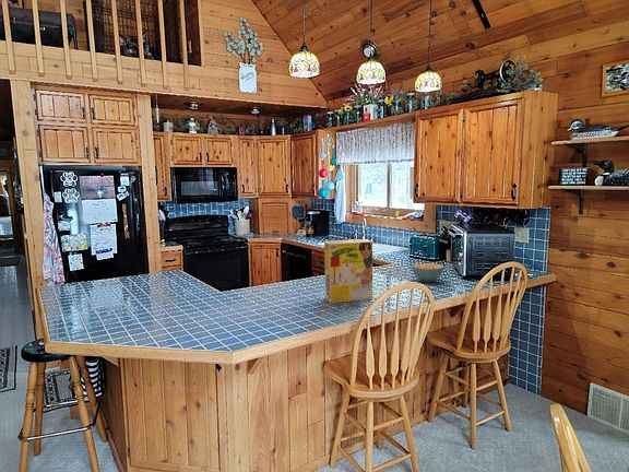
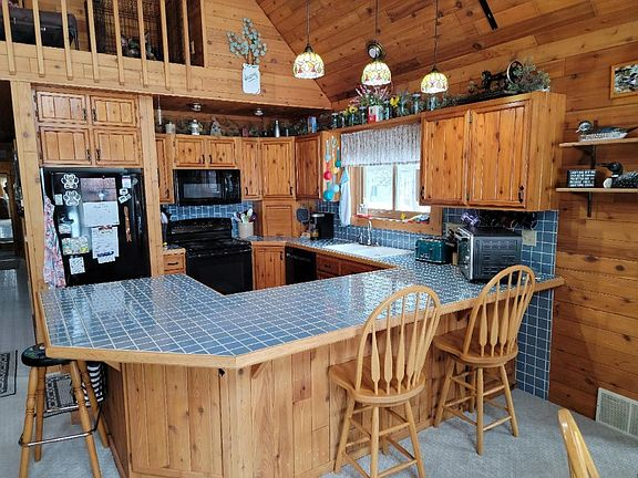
- cereal bowl [411,262,444,283]
- cereal box [323,238,373,304]
